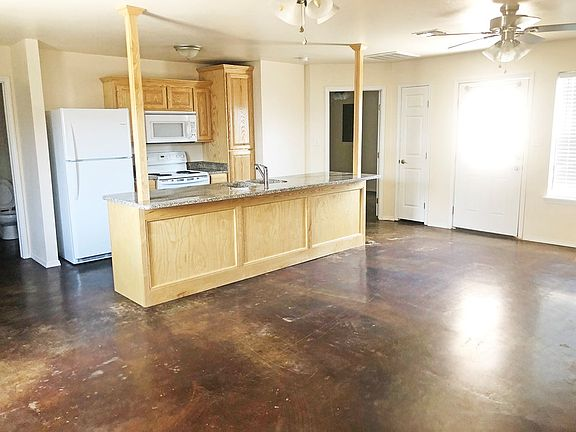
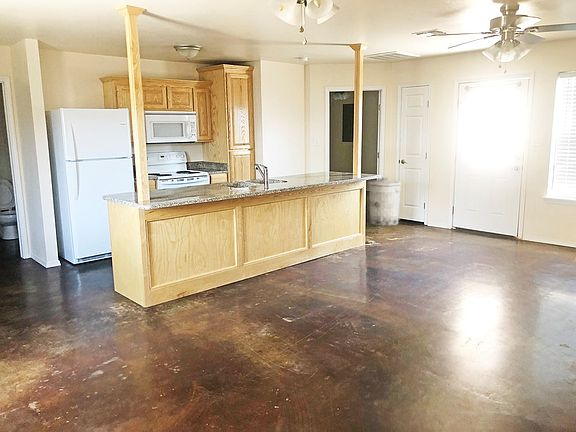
+ trash can [368,177,402,227]
